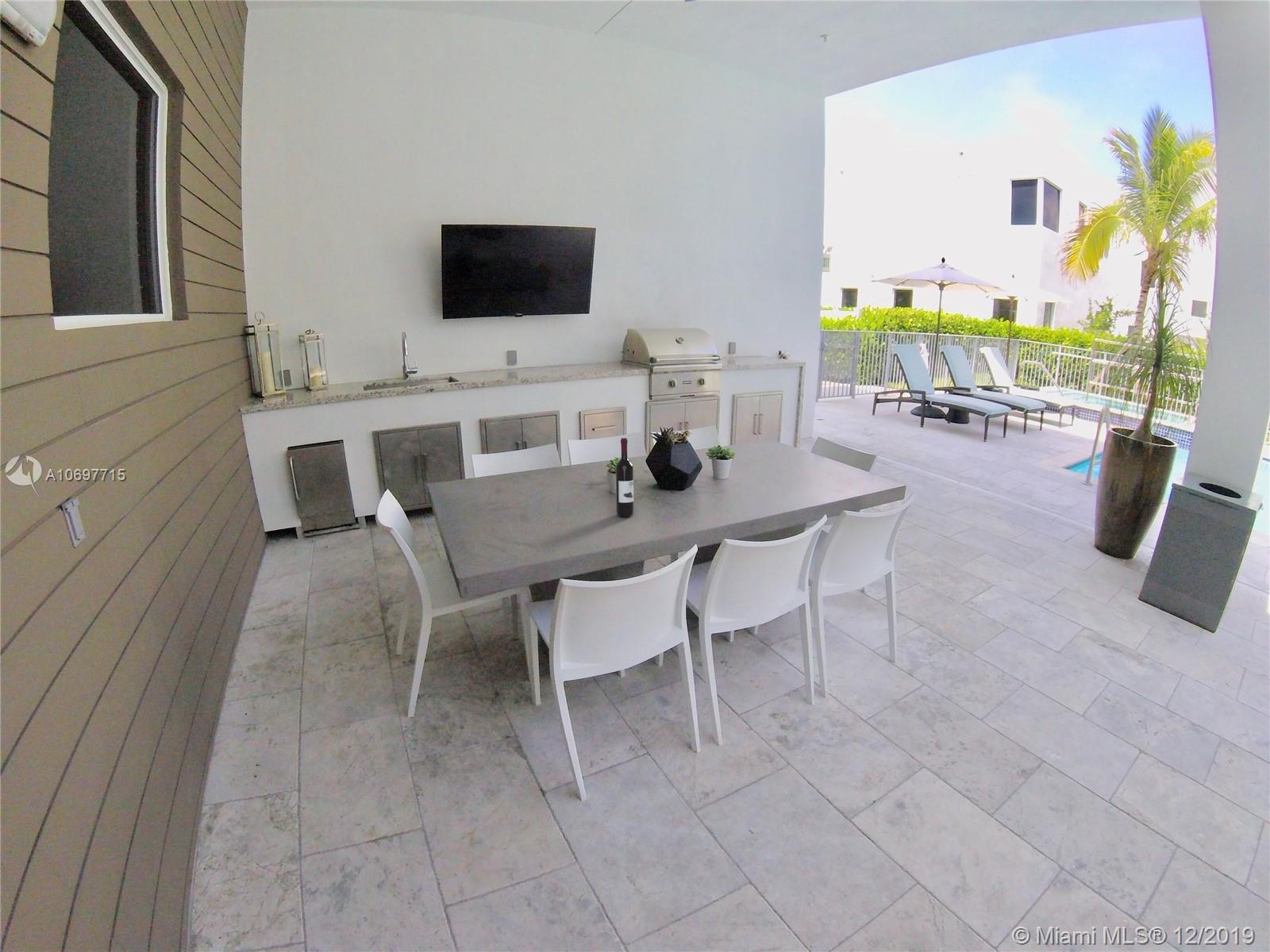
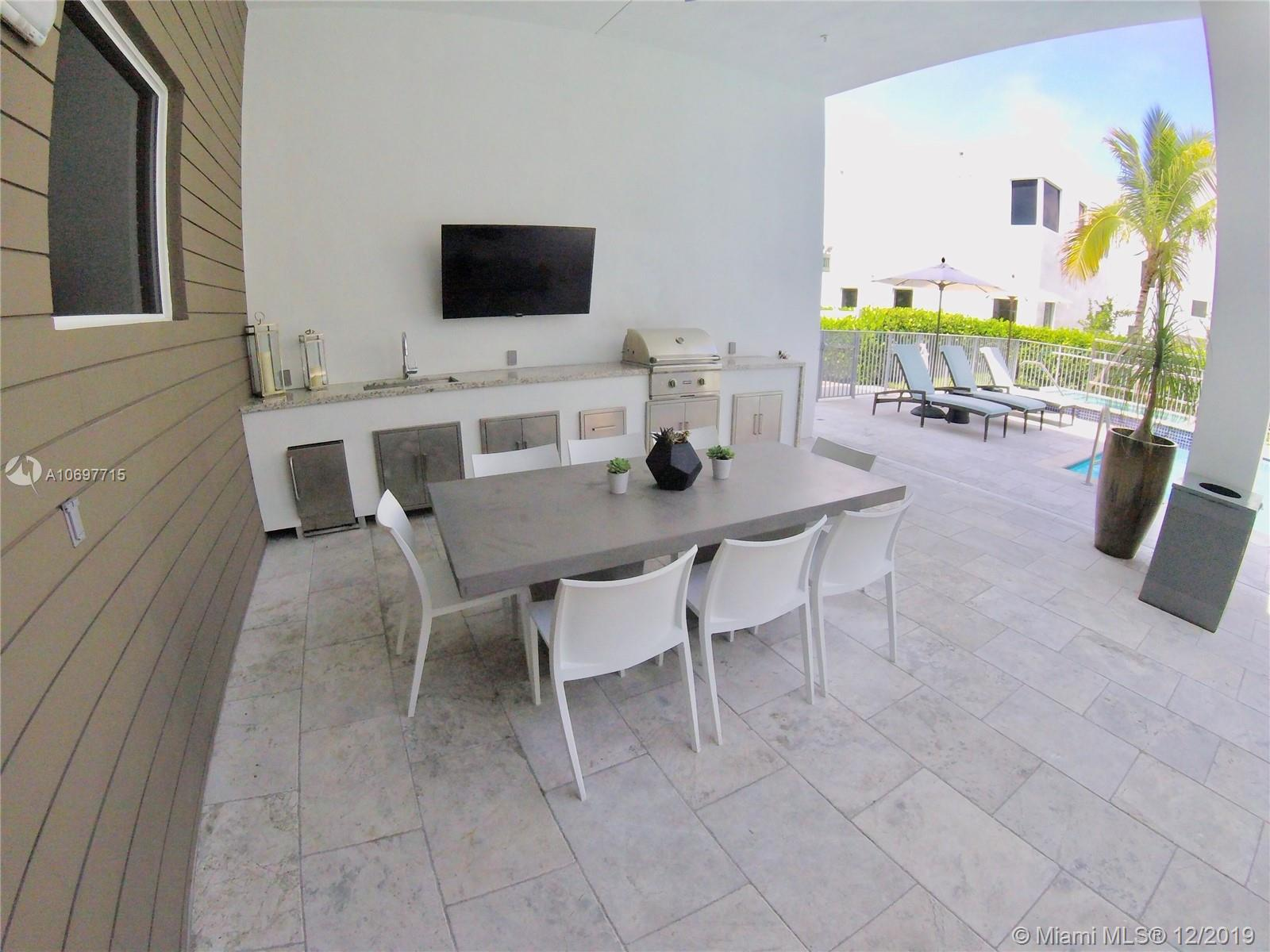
- wine bottle [615,437,634,517]
